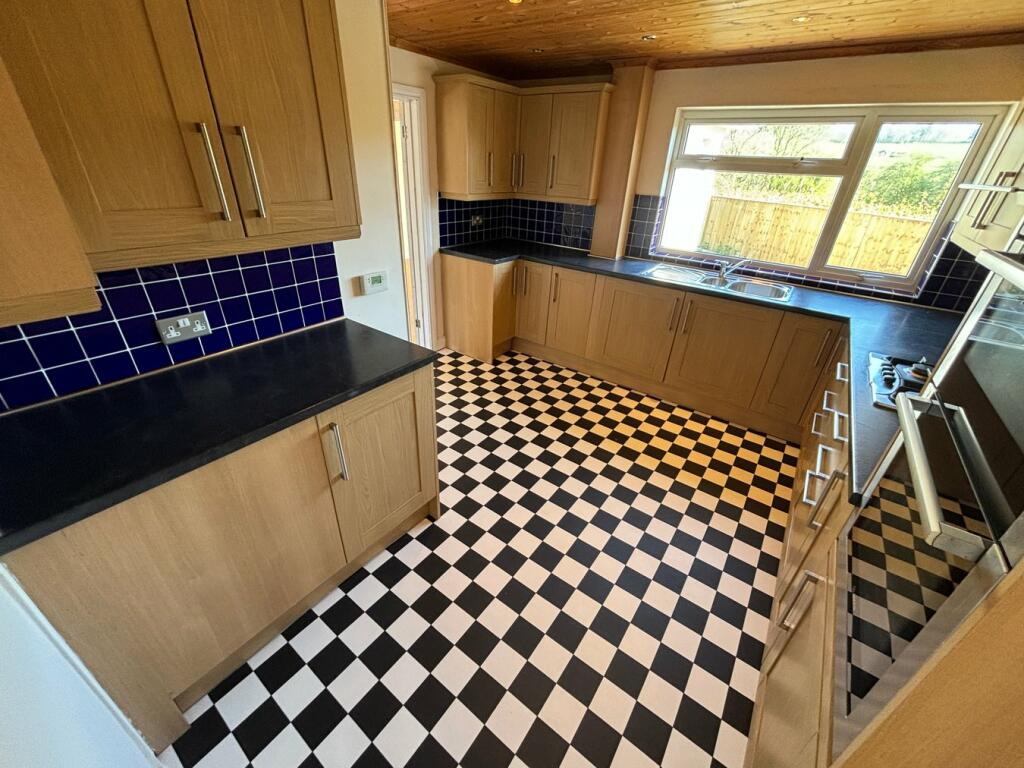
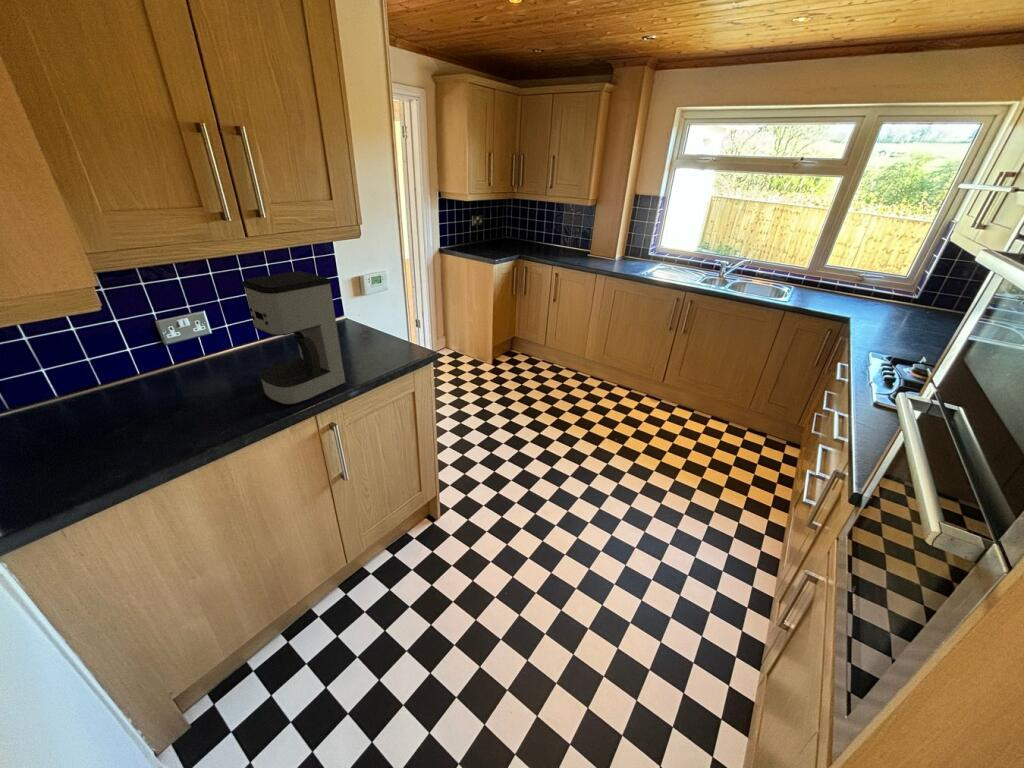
+ coffee maker [242,270,347,407]
